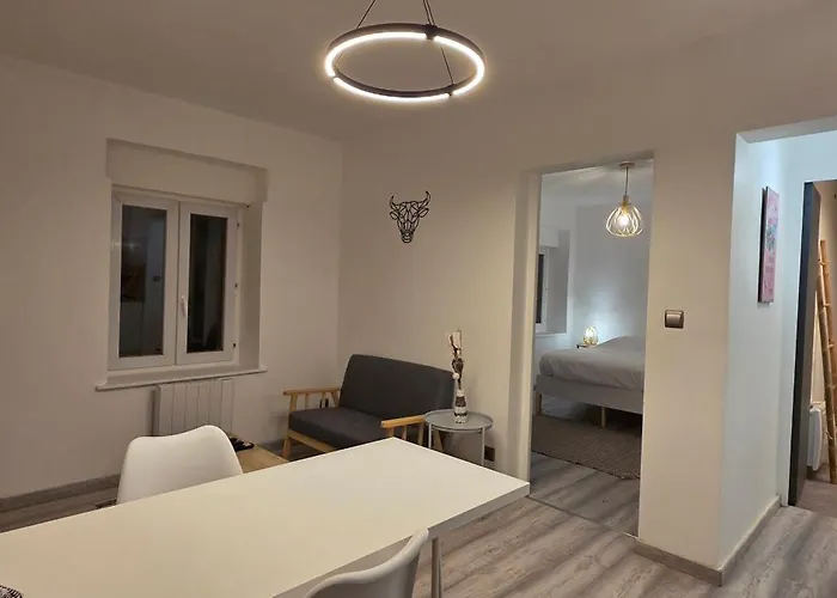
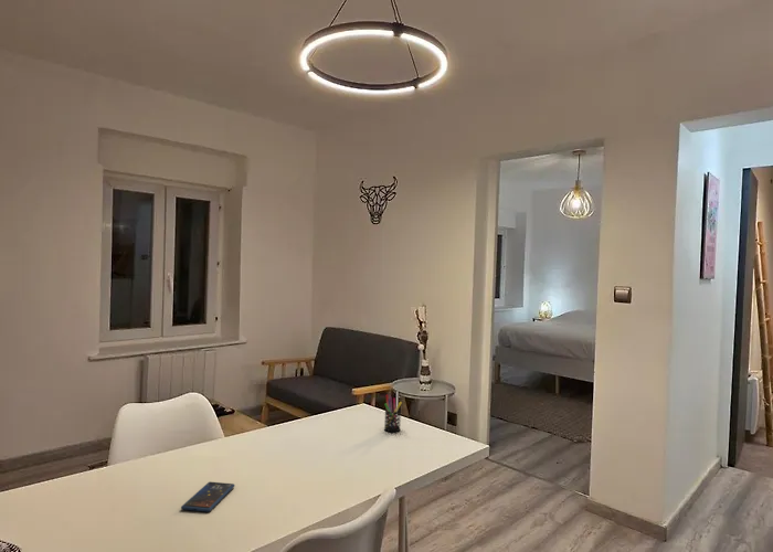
+ smartphone [180,480,236,513]
+ pen holder [383,394,403,433]
